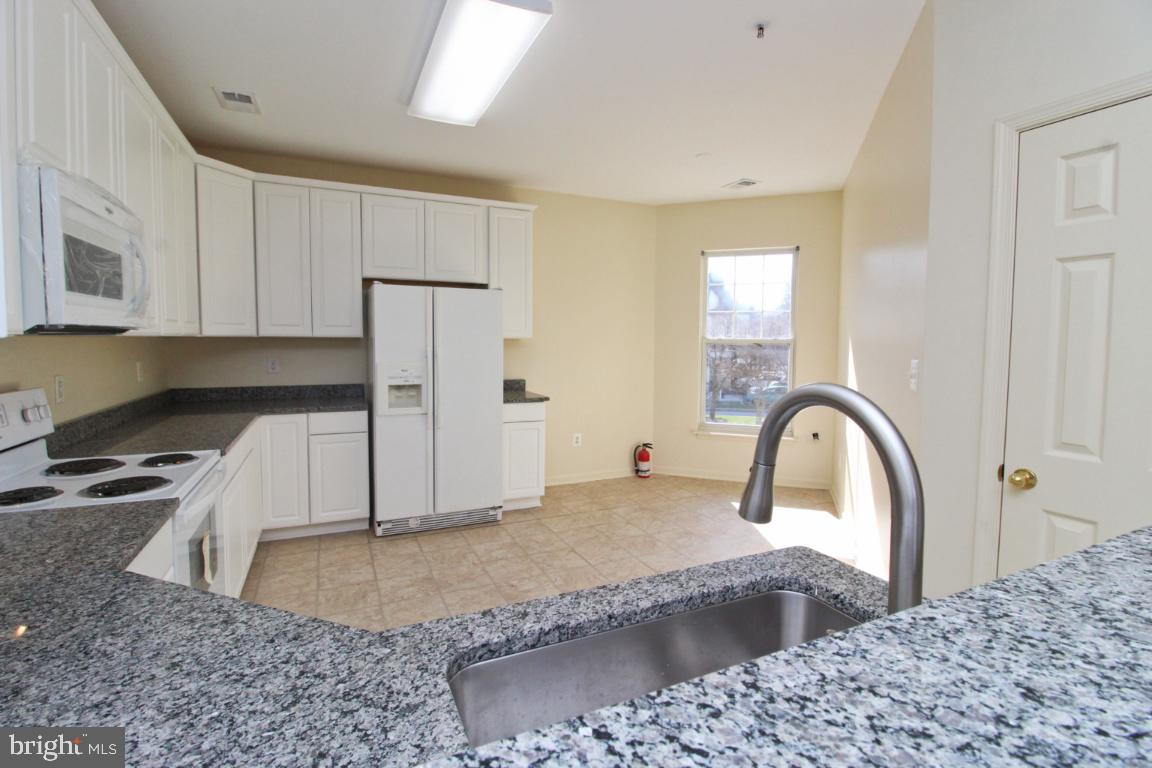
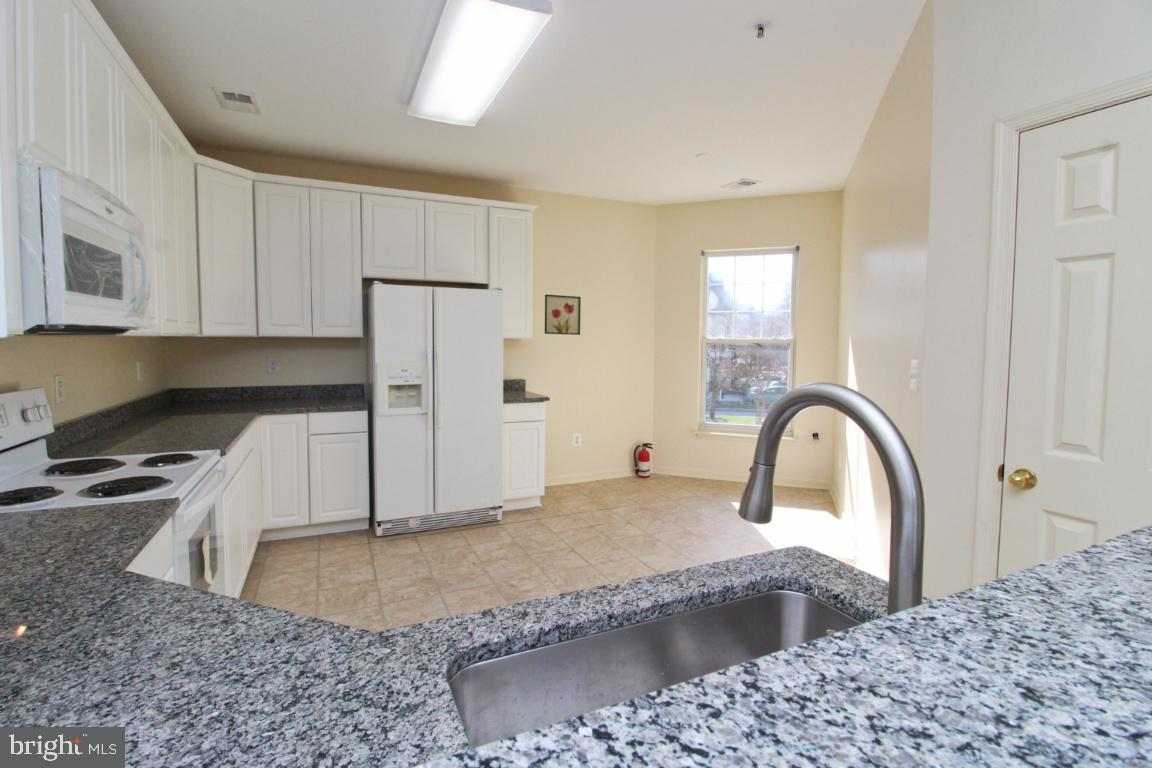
+ wall art [544,294,582,336]
